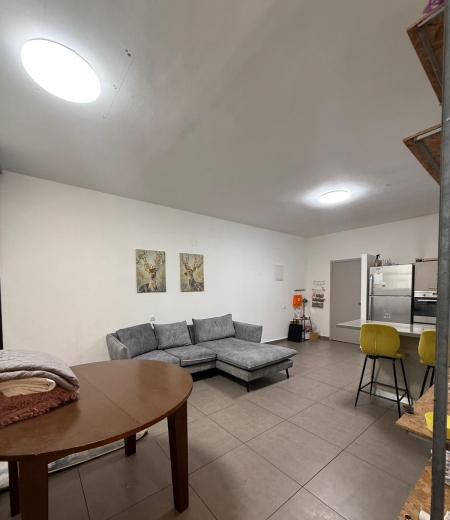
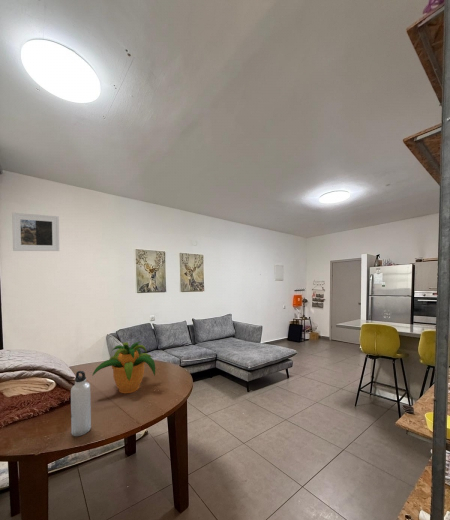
+ water bottle [70,370,92,437]
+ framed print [11,212,60,252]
+ potted plant [91,340,156,394]
